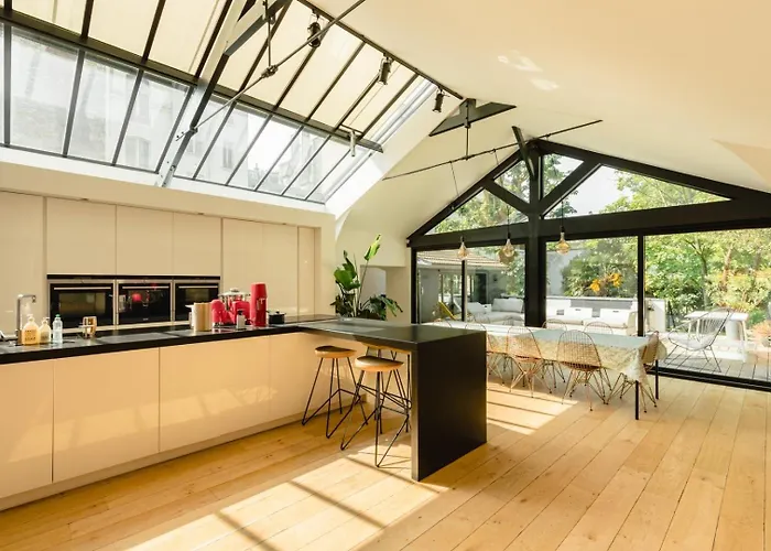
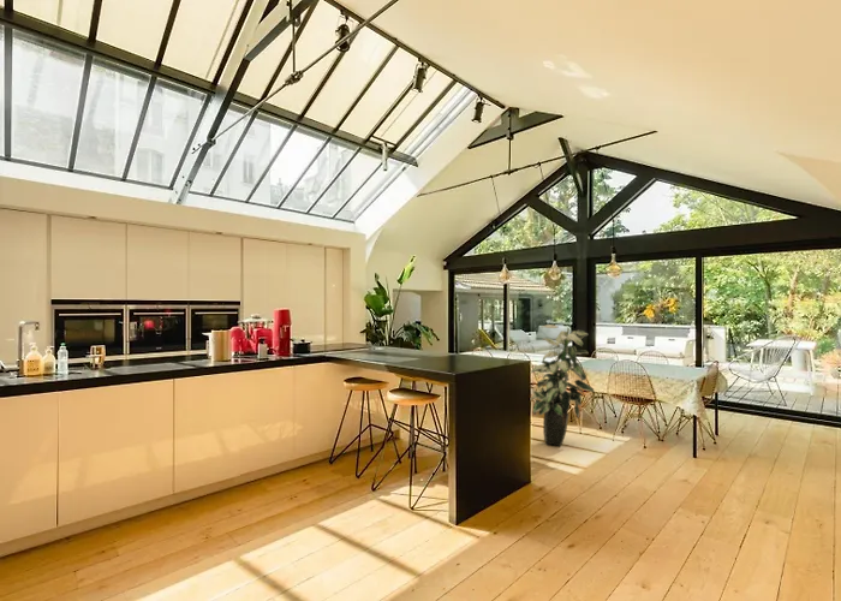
+ indoor plant [530,323,596,447]
